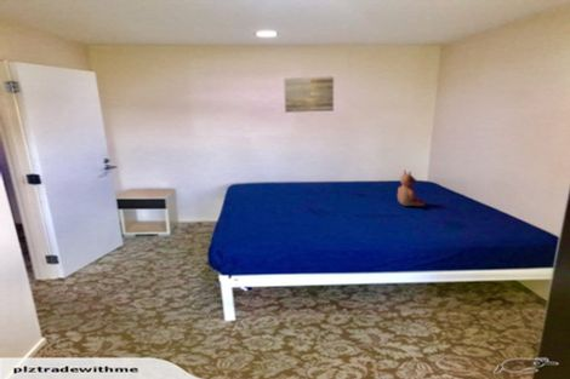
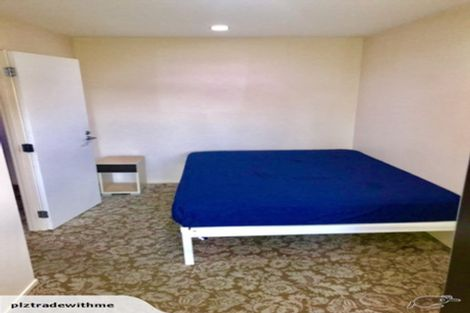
- teddy bear [397,168,427,207]
- wall art [283,75,335,114]
